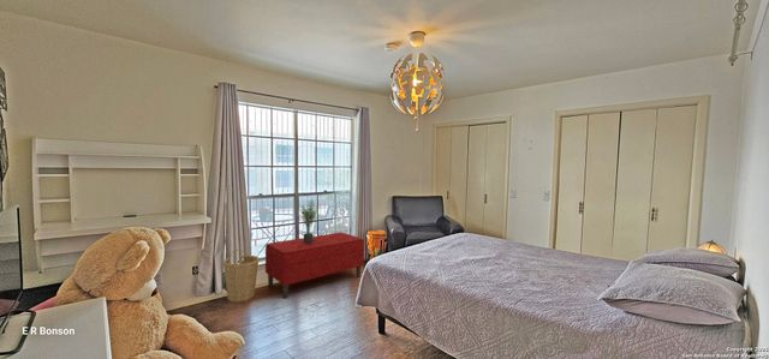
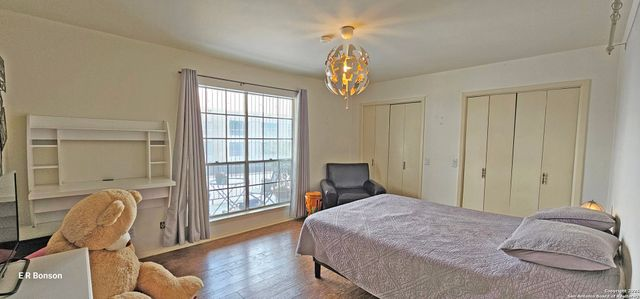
- bench [264,232,365,300]
- basket [222,249,260,304]
- potted plant [299,198,321,244]
